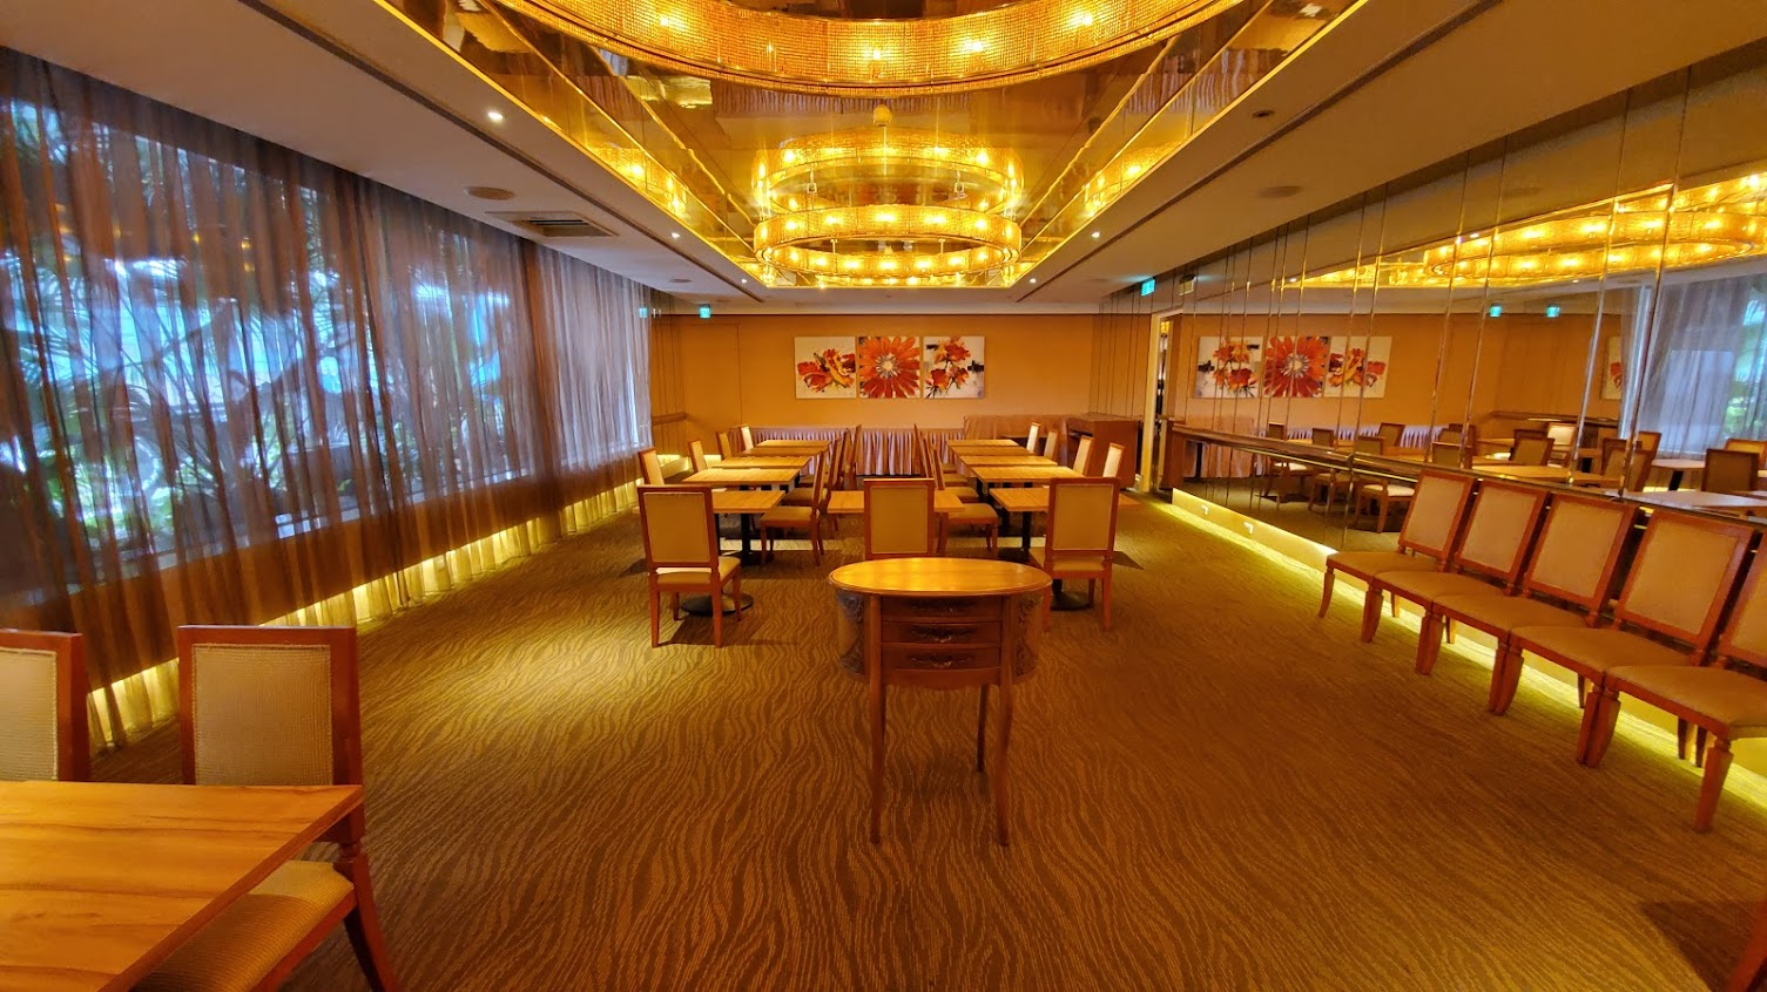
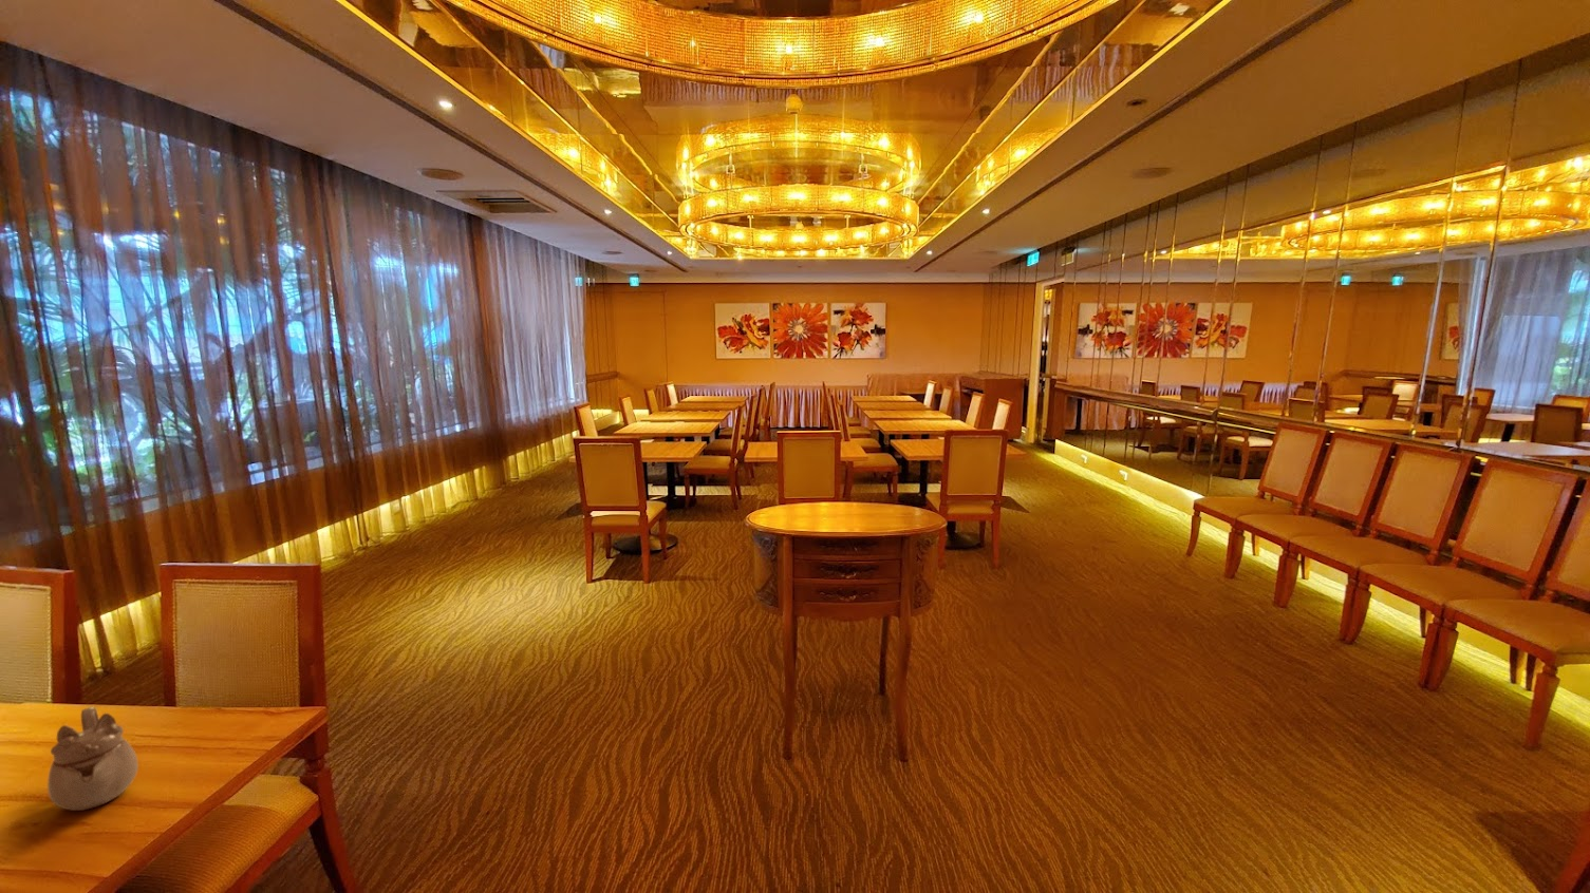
+ teapot [47,705,140,812]
